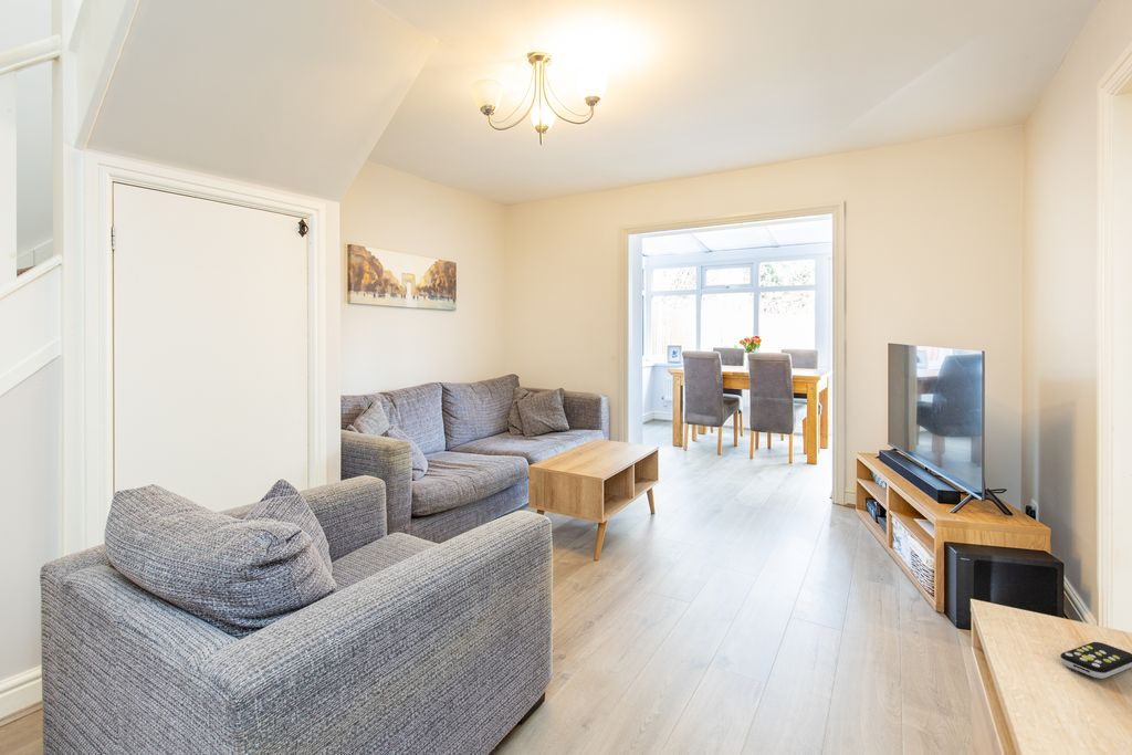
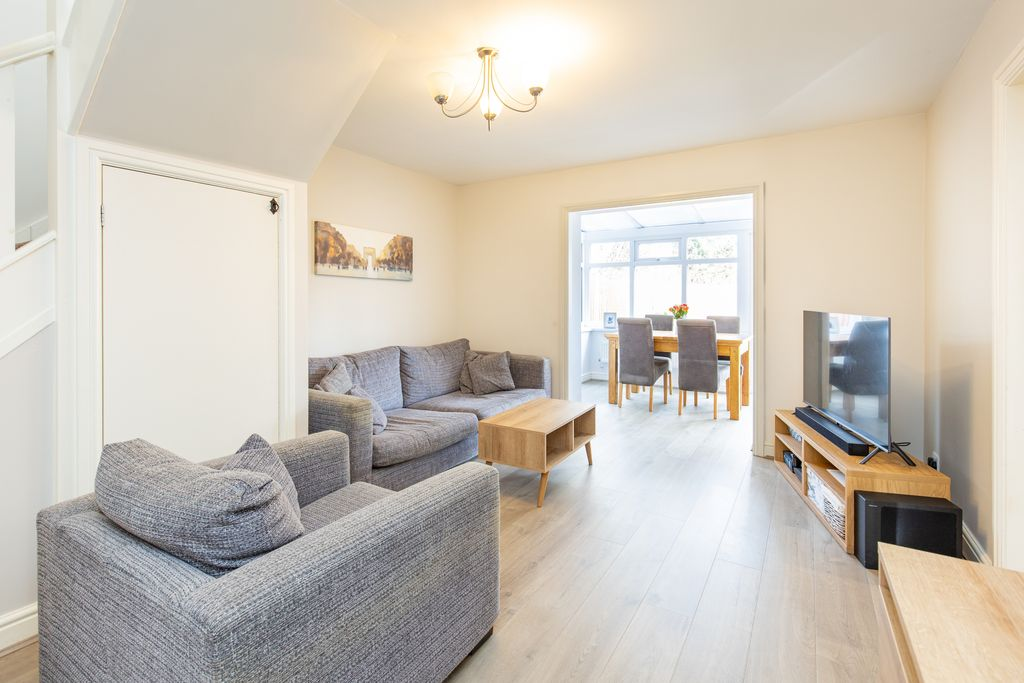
- remote control [1059,641,1132,680]
